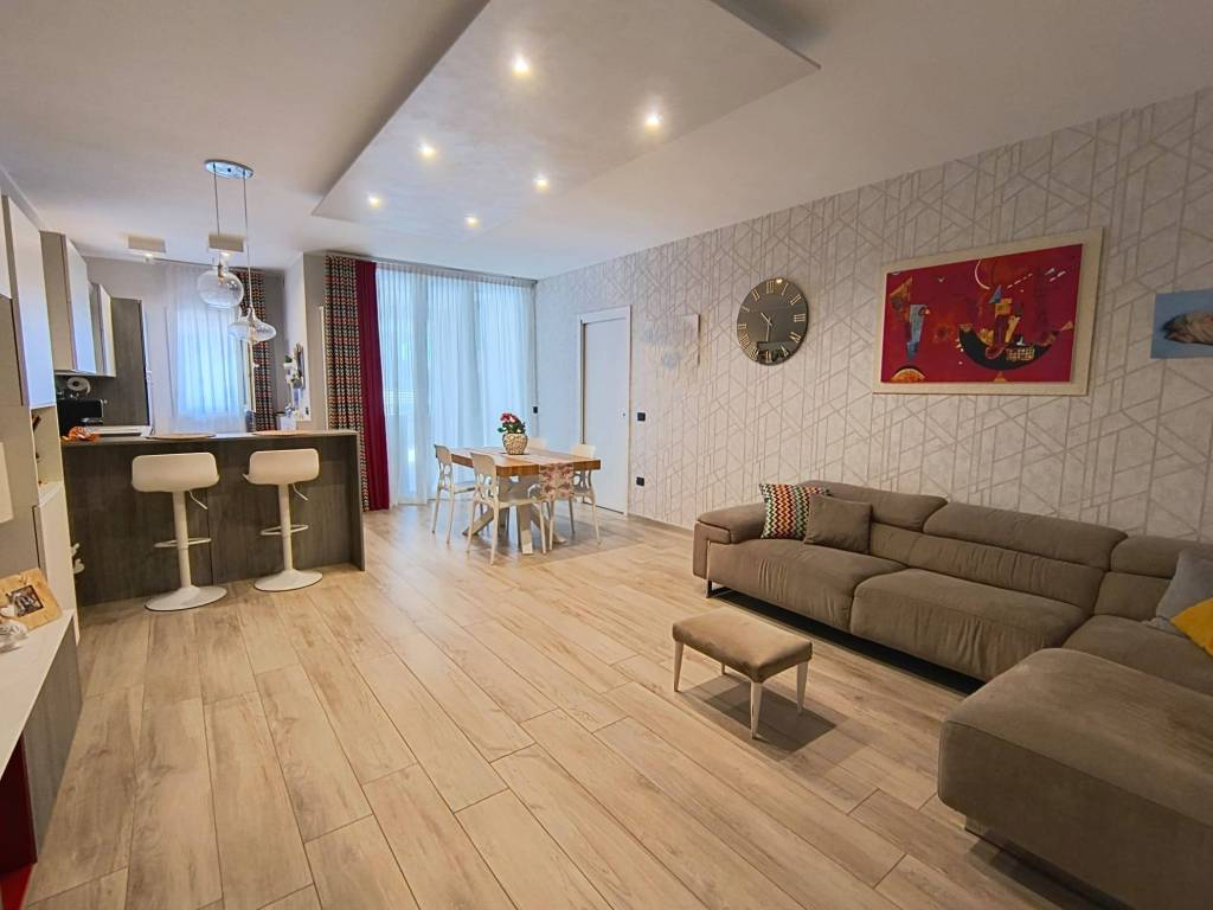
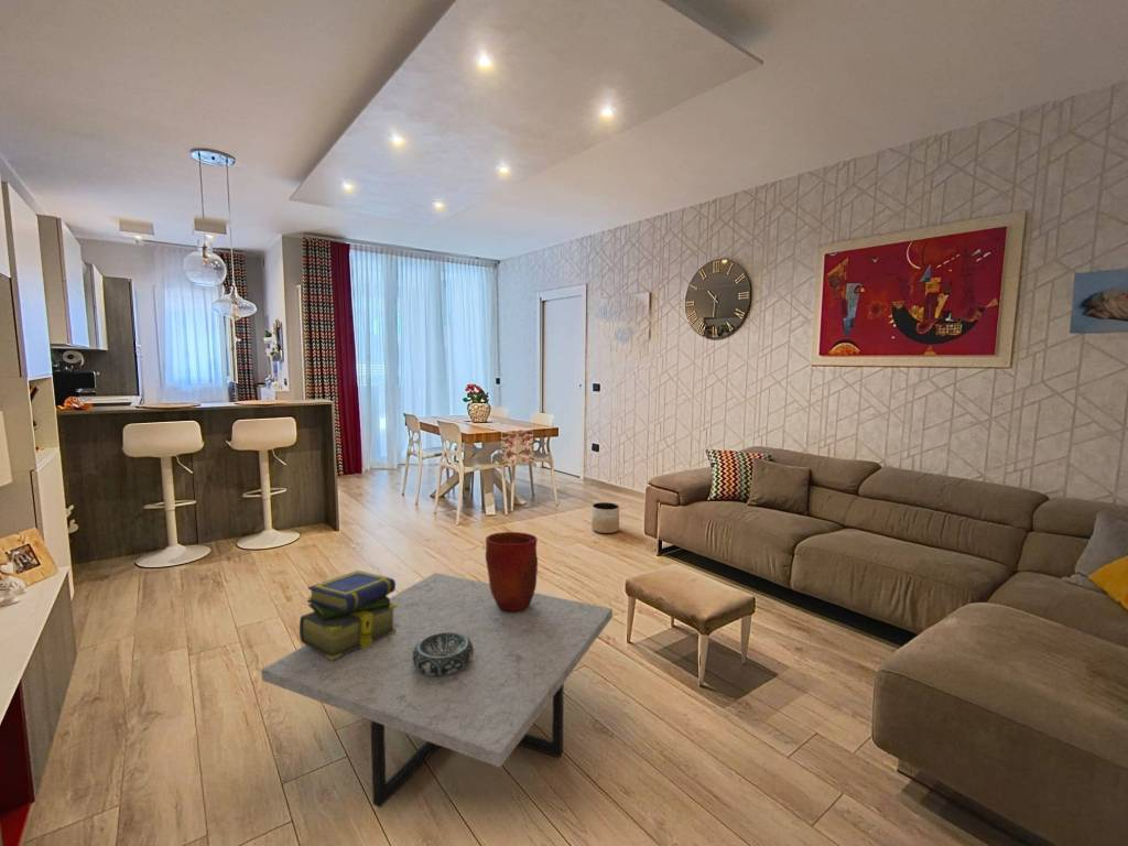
+ planter [590,501,620,534]
+ coffee table [261,572,614,809]
+ stack of books [299,570,397,660]
+ vase [485,531,539,612]
+ decorative bowl [412,632,474,675]
